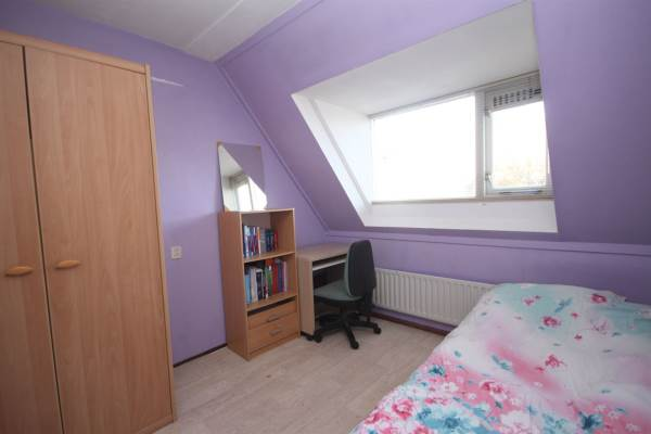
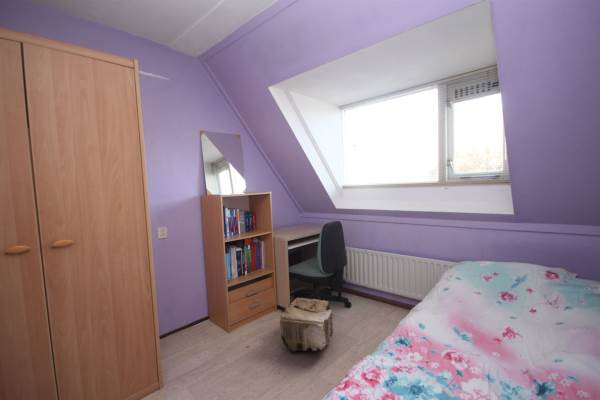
+ pouf [279,297,334,354]
